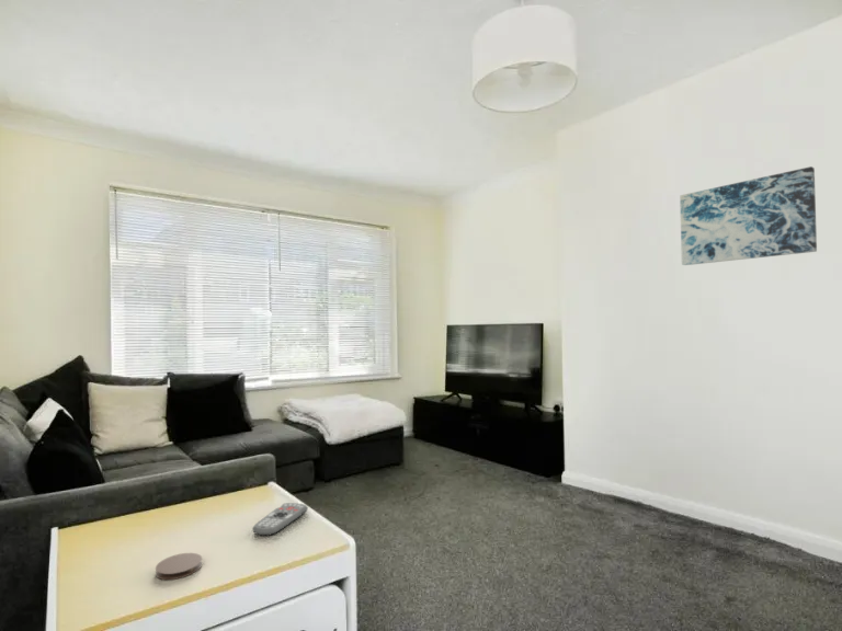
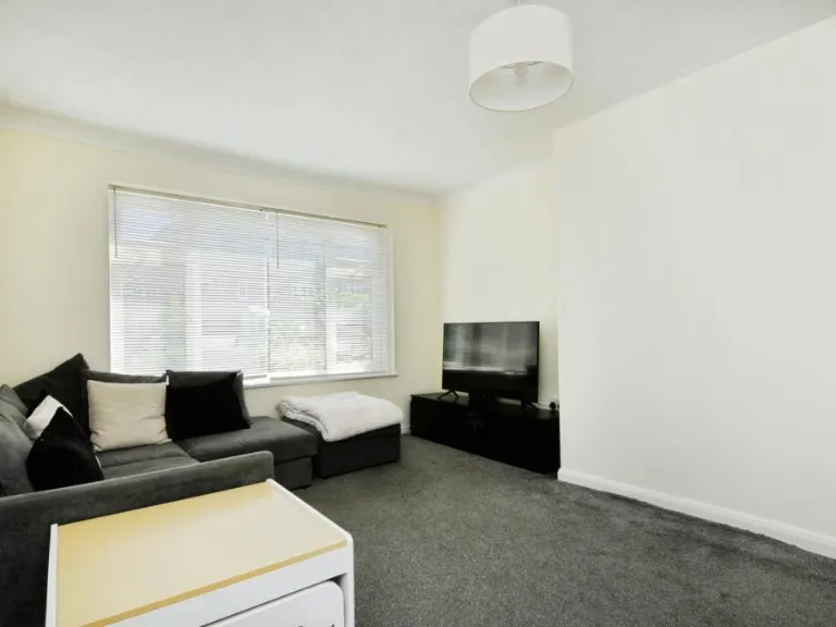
- wall art [679,165,818,266]
- remote control [251,502,309,537]
- coaster [155,552,203,581]
